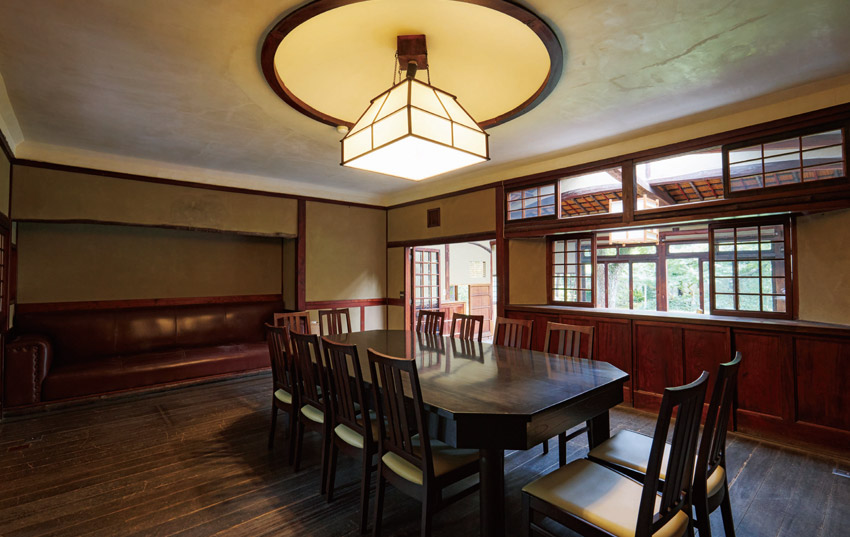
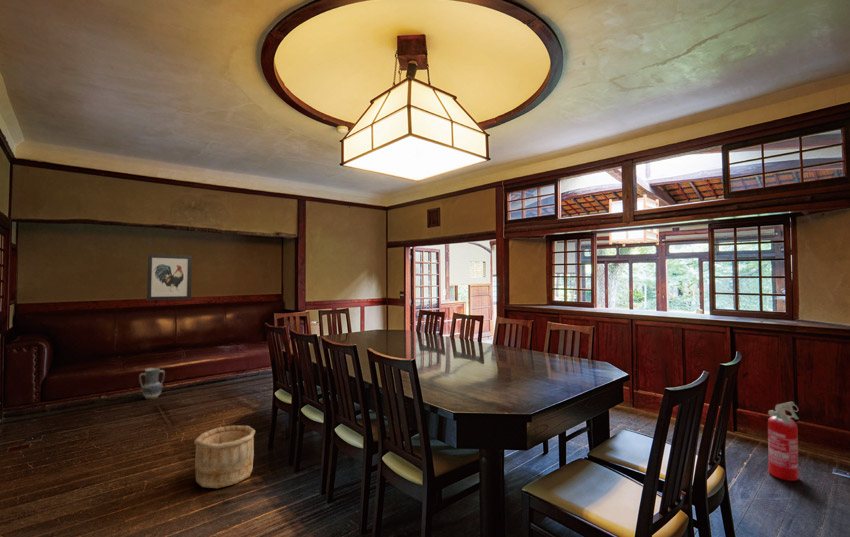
+ wall art [146,253,193,301]
+ vase [138,367,166,400]
+ wooden bucket [193,424,256,489]
+ fire extinguisher [767,401,800,482]
